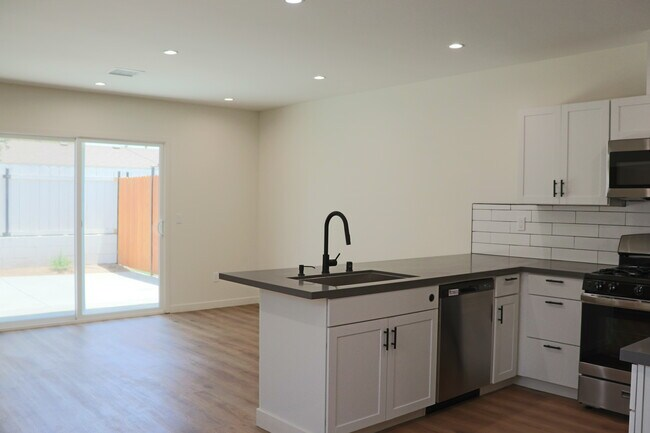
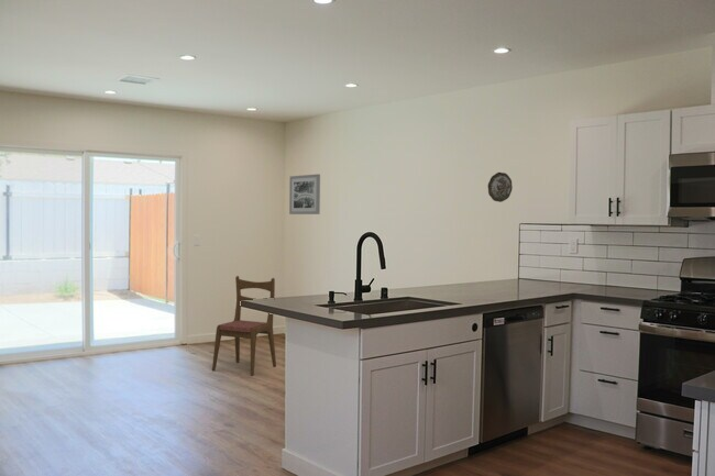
+ decorative plate [487,171,514,203]
+ dining chair [211,275,277,377]
+ wall art [288,173,321,215]
